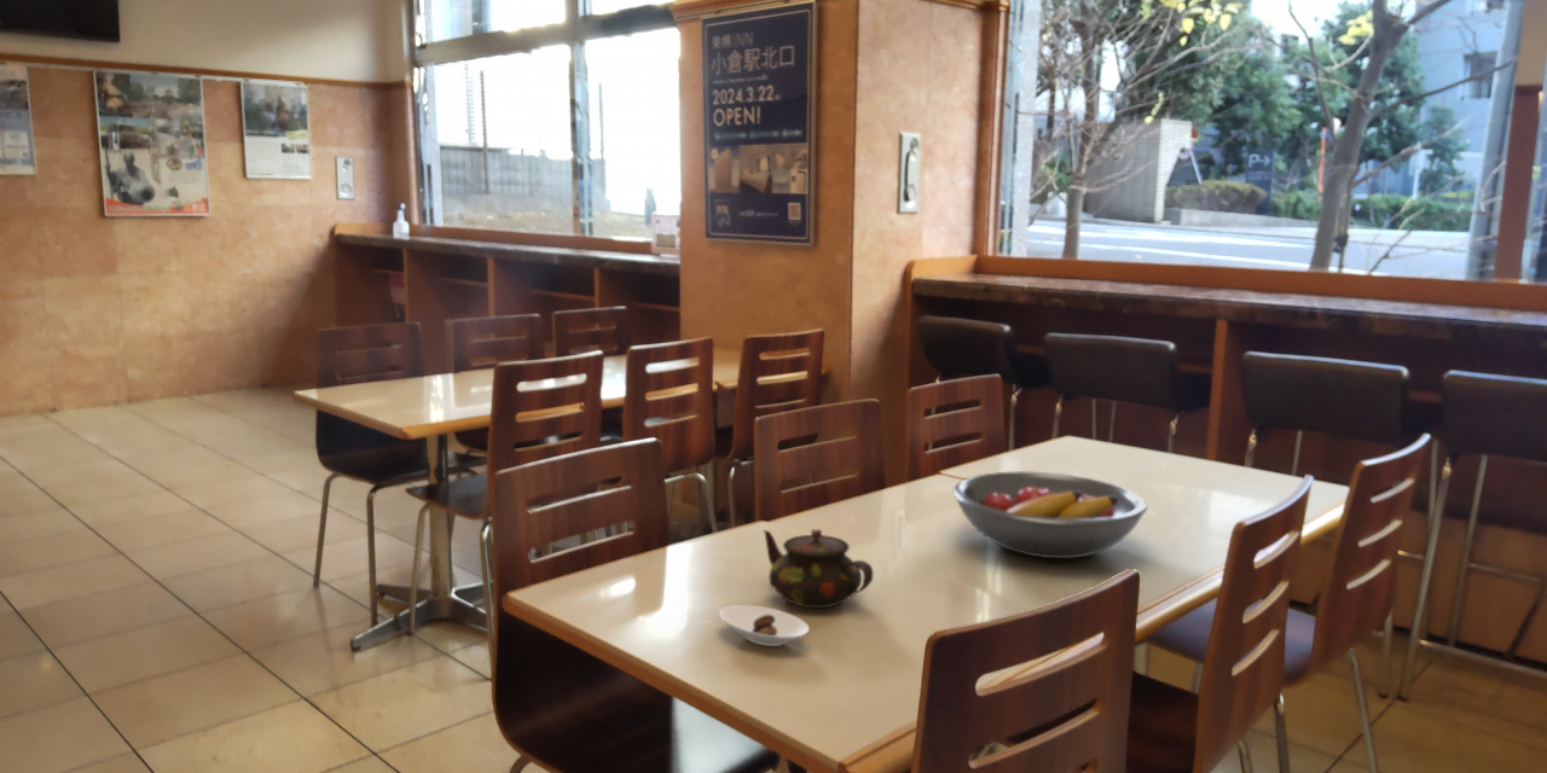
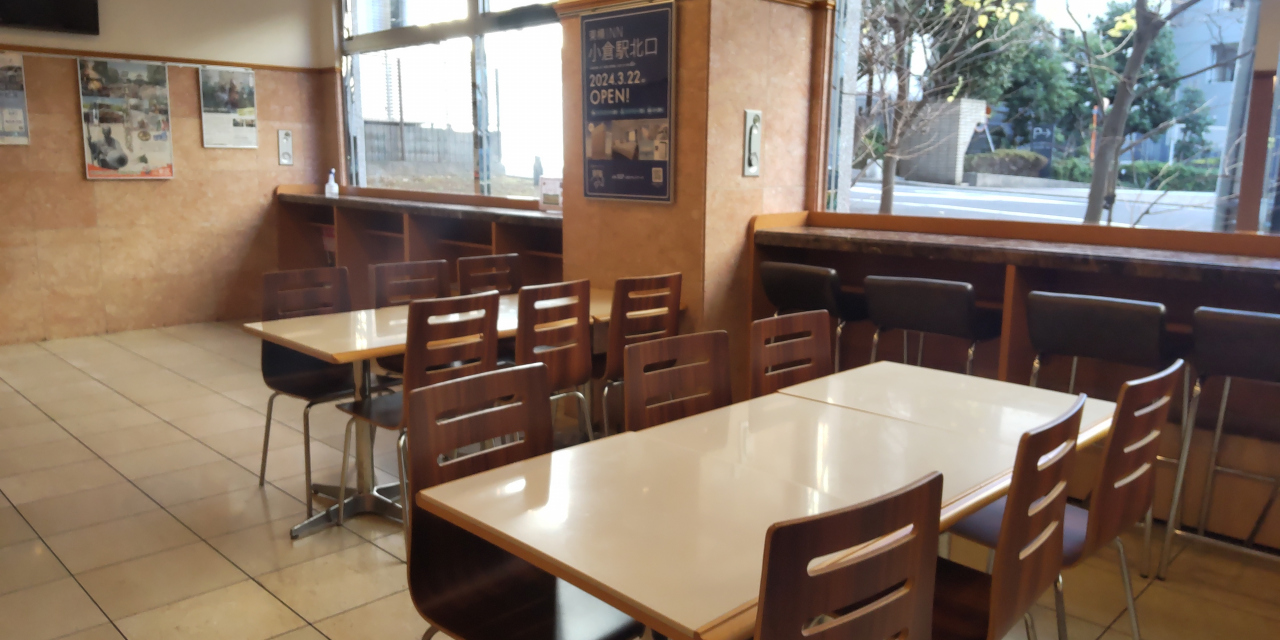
- saucer [718,604,811,647]
- teapot [761,528,875,609]
- fruit bowl [952,471,1148,559]
